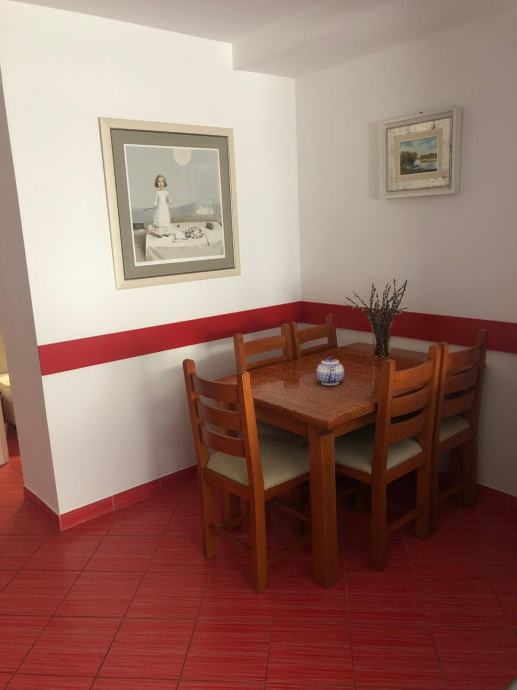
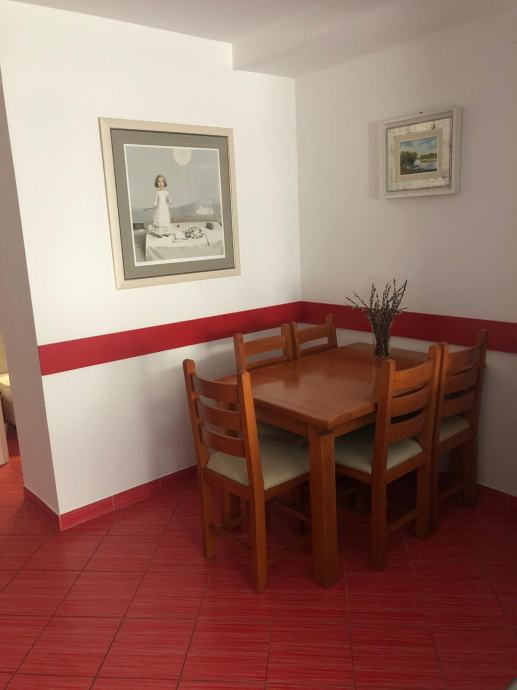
- teapot [316,356,345,386]
